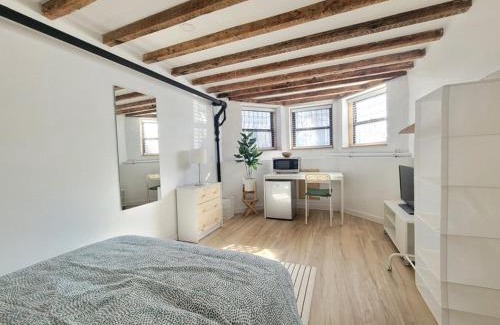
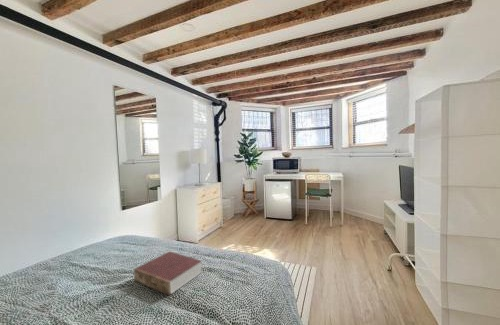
+ book [133,250,203,296]
